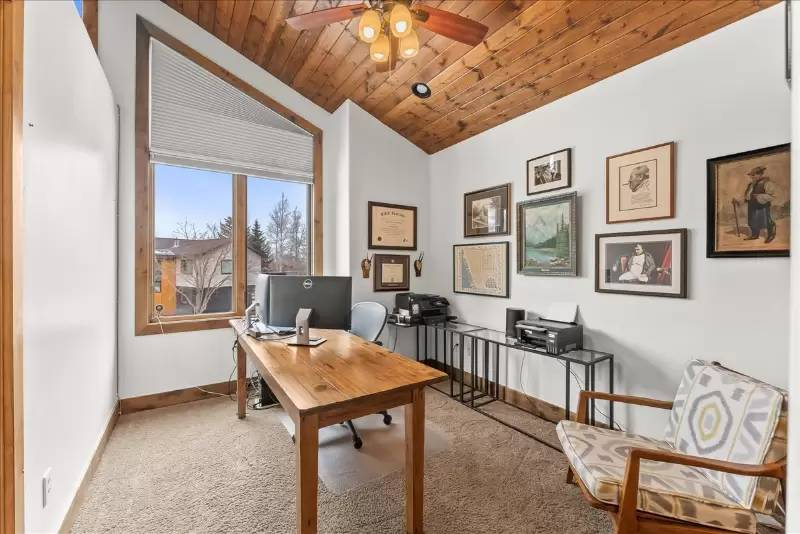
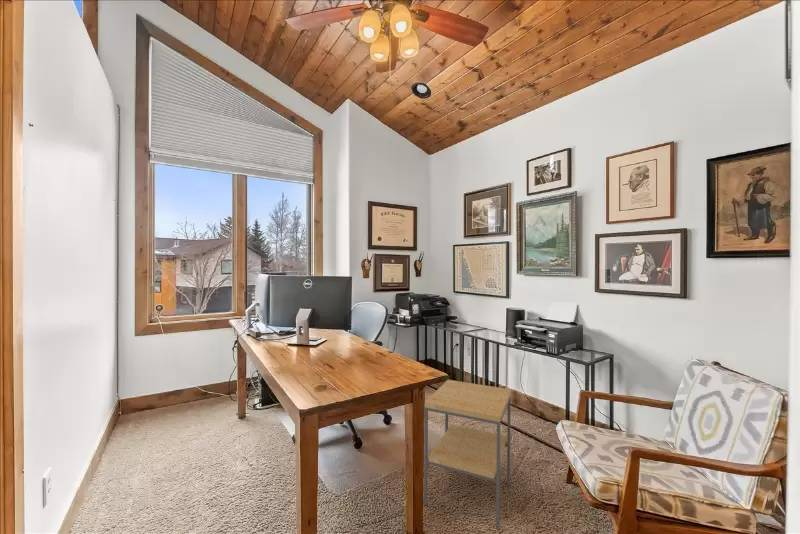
+ side table [423,379,512,530]
